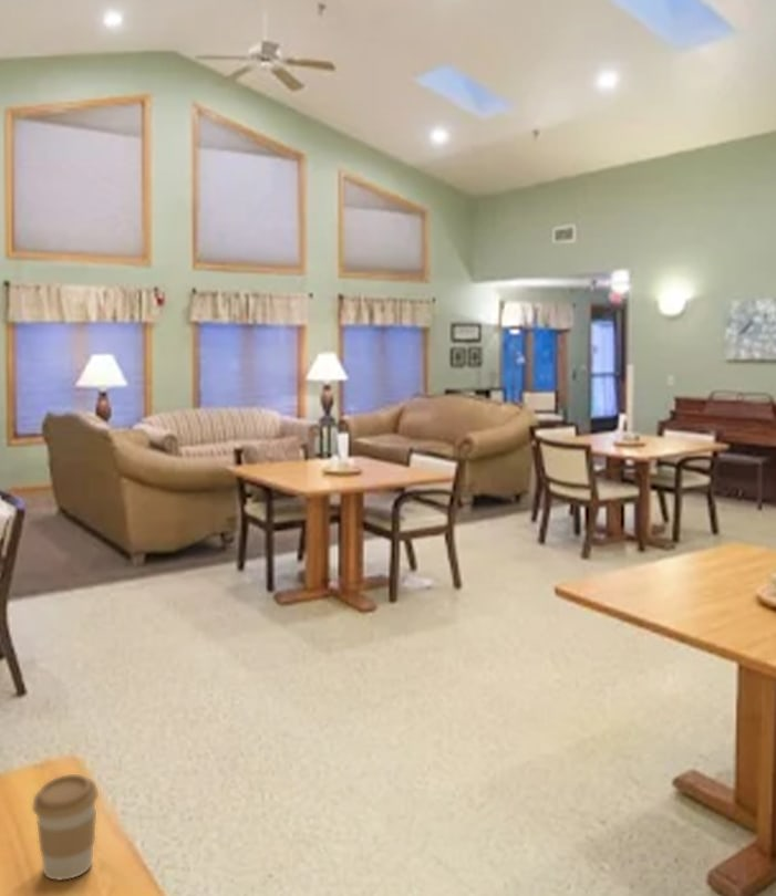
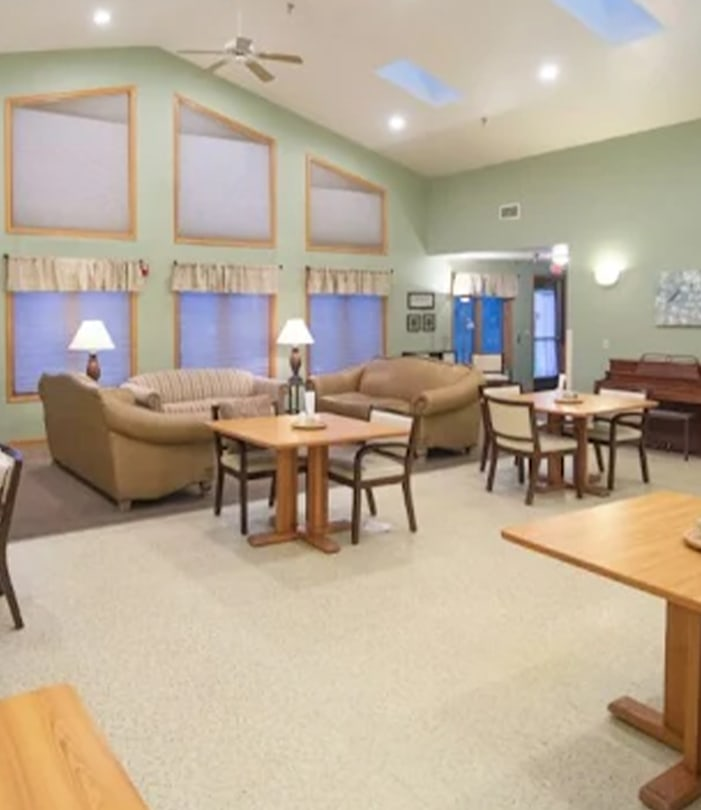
- coffee cup [32,773,100,881]
